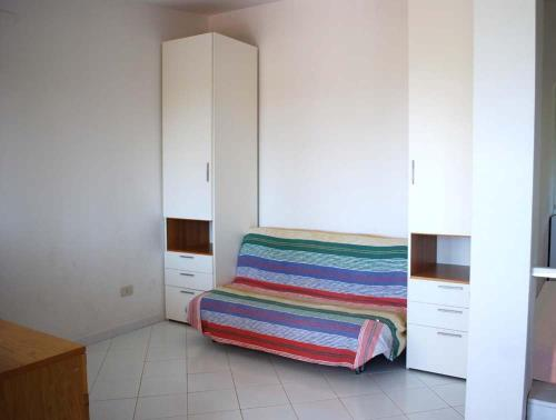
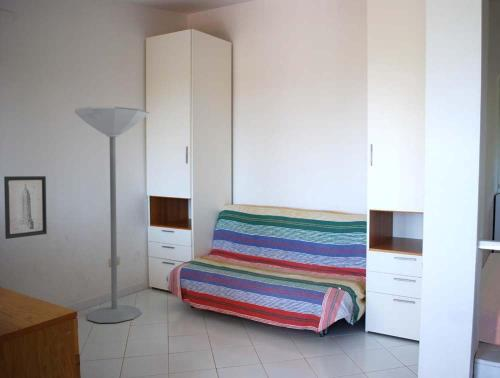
+ wall art [3,175,48,240]
+ floor lamp [74,106,150,324]
